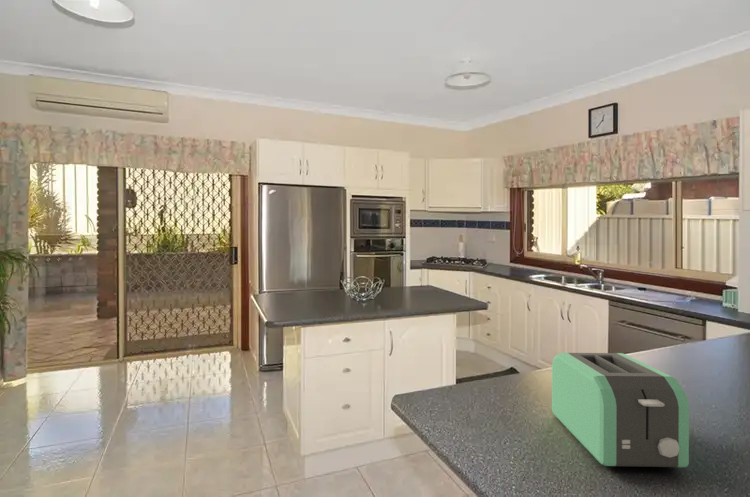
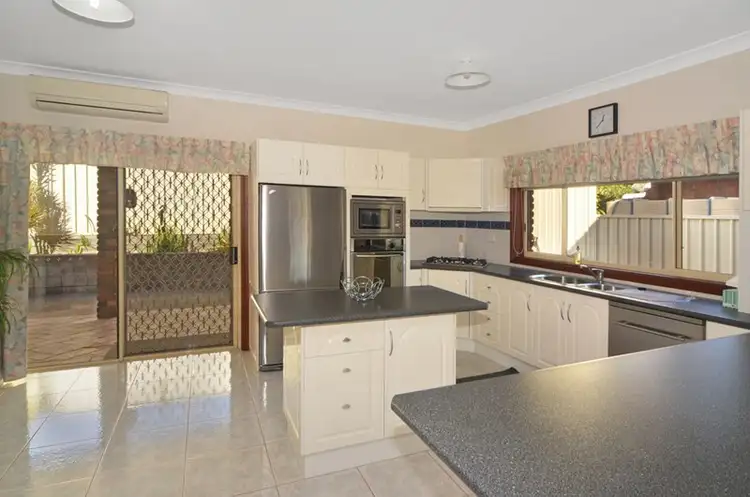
- toaster [551,352,690,468]
